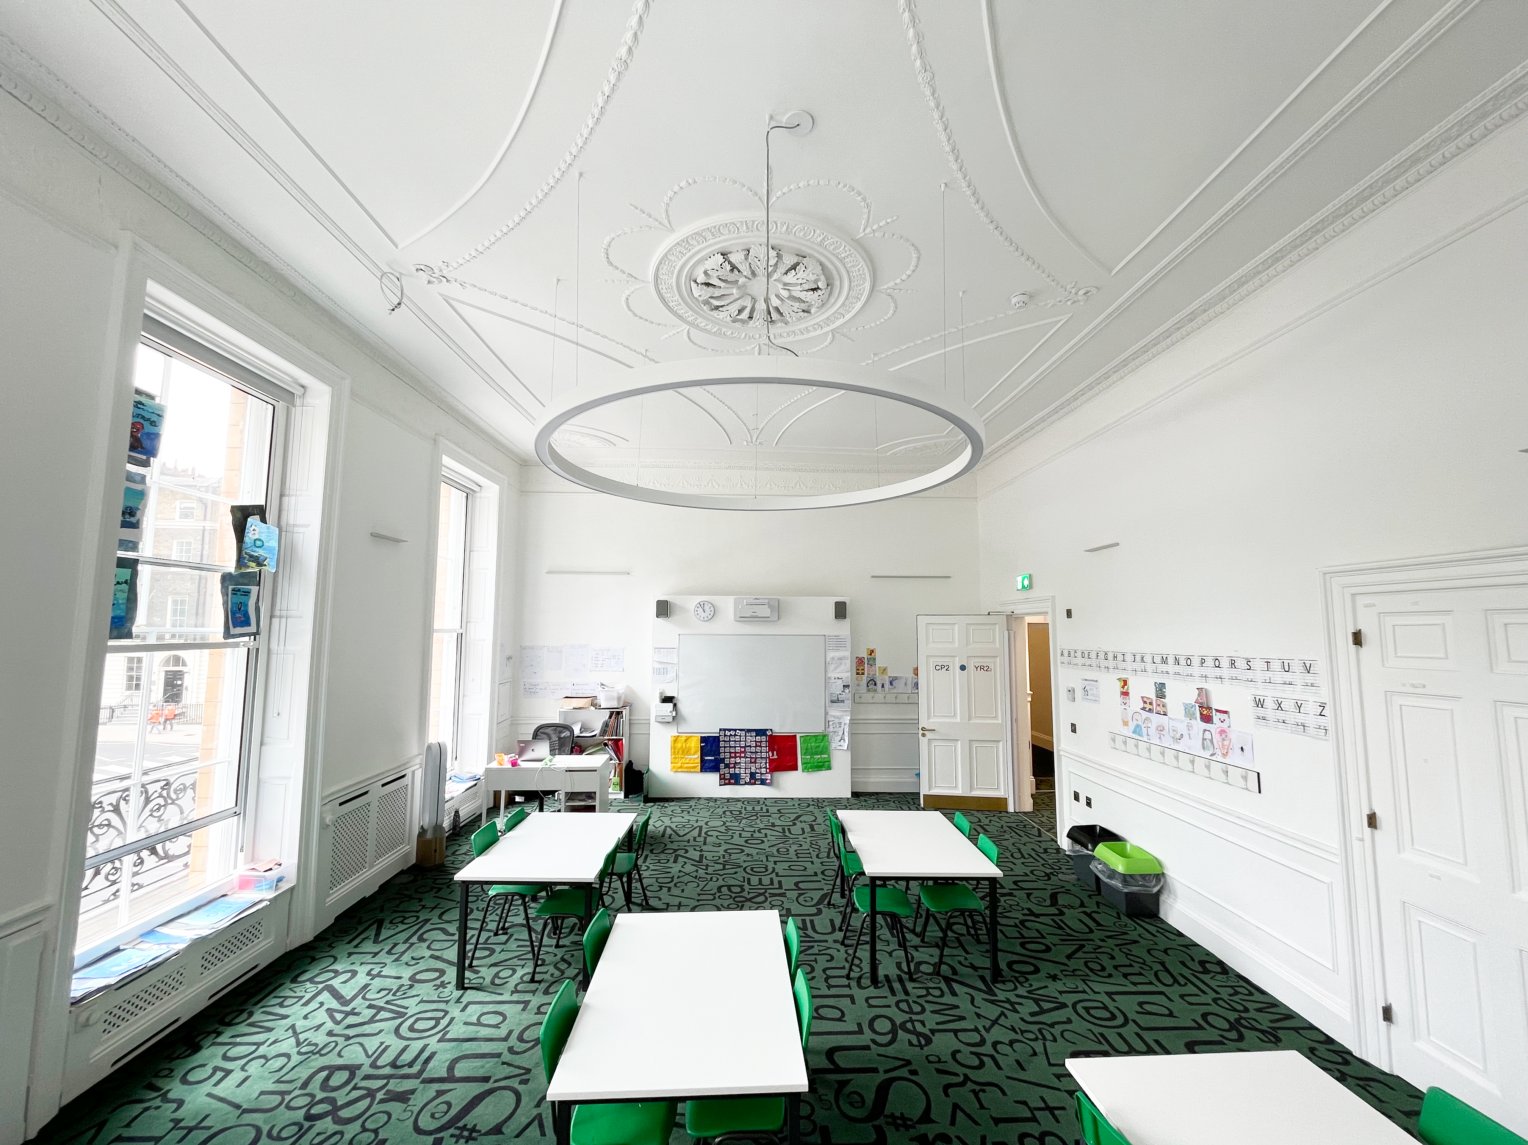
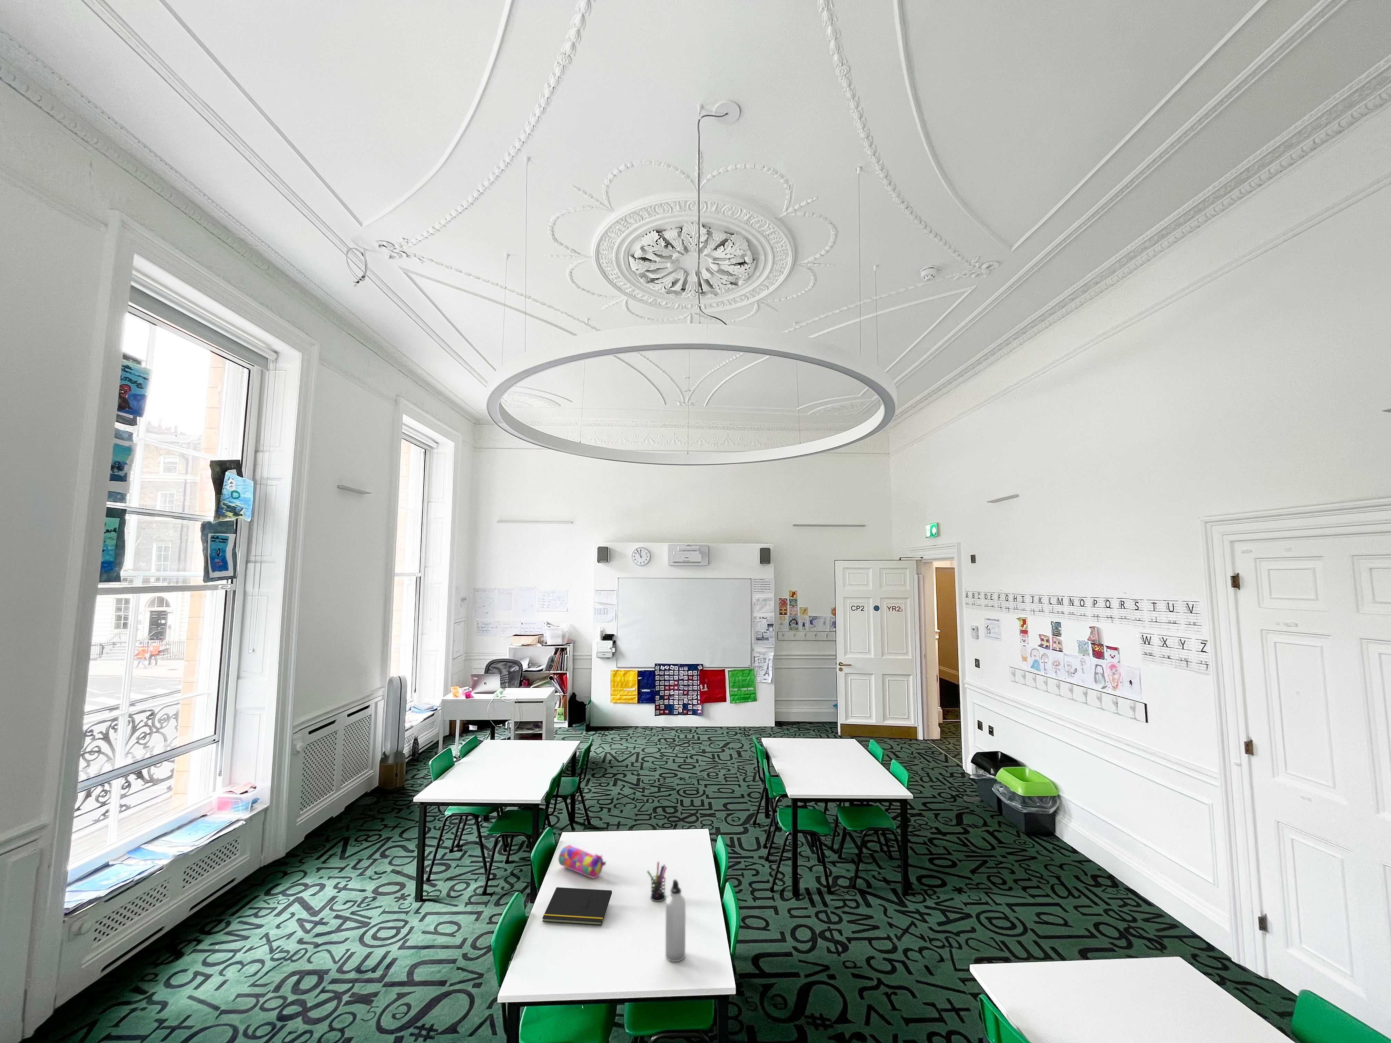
+ water bottle [665,879,686,962]
+ notepad [542,887,612,926]
+ pencil case [559,845,607,879]
+ pen holder [646,861,667,902]
